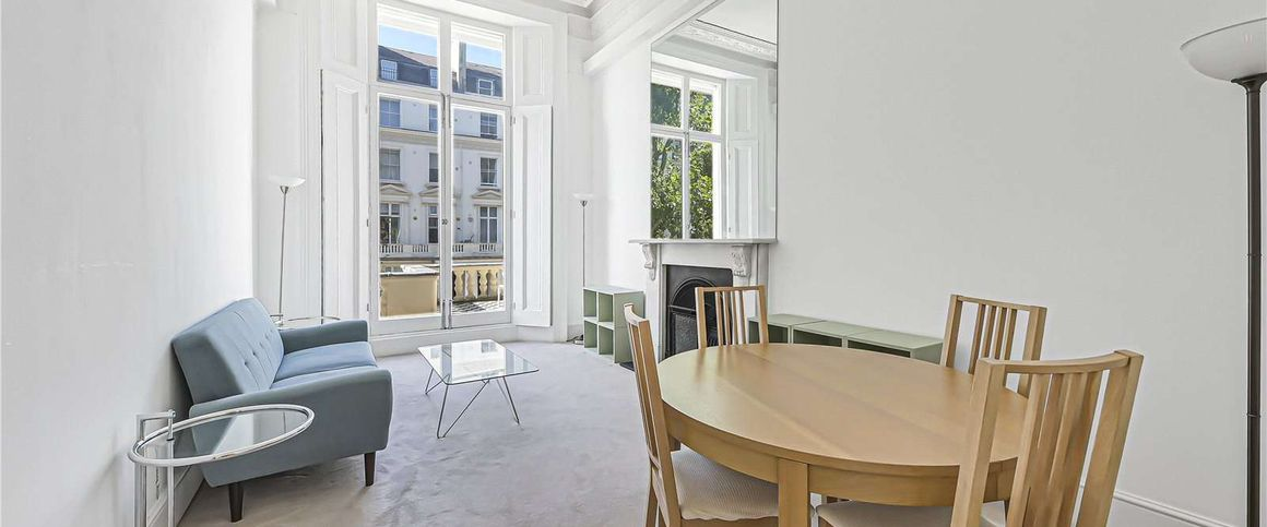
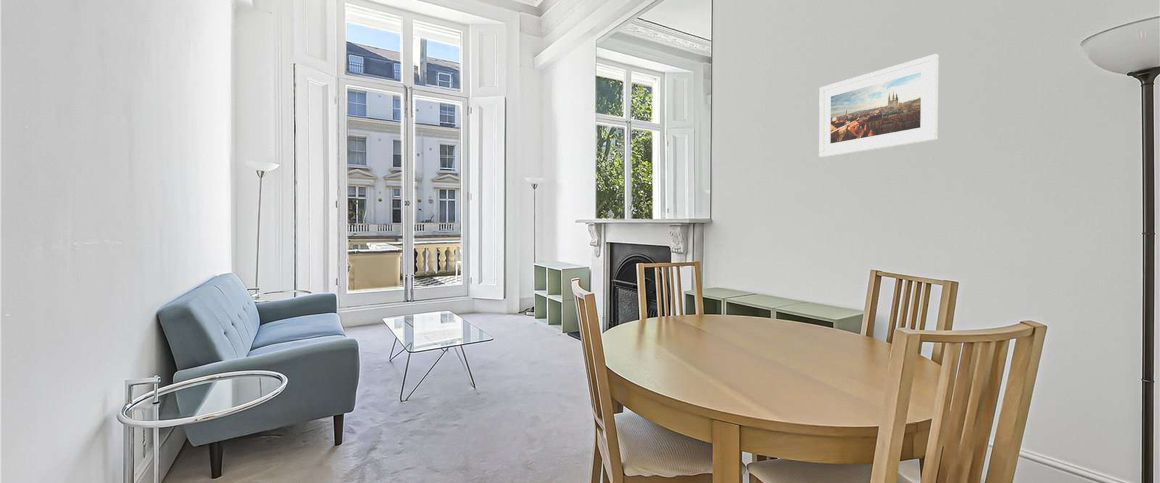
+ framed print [818,53,939,158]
